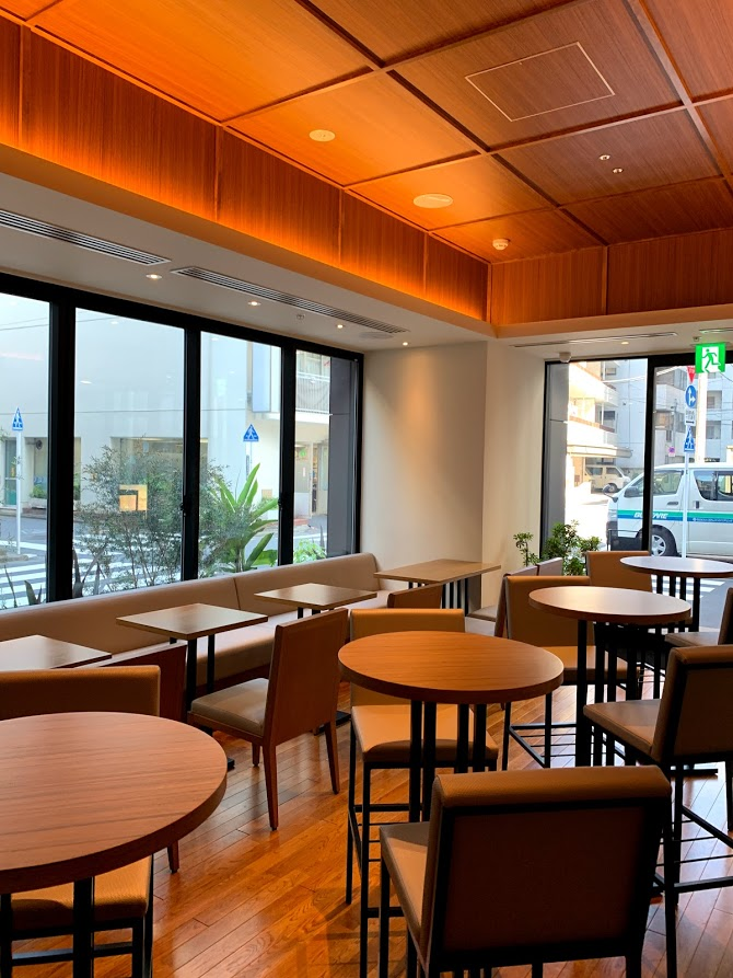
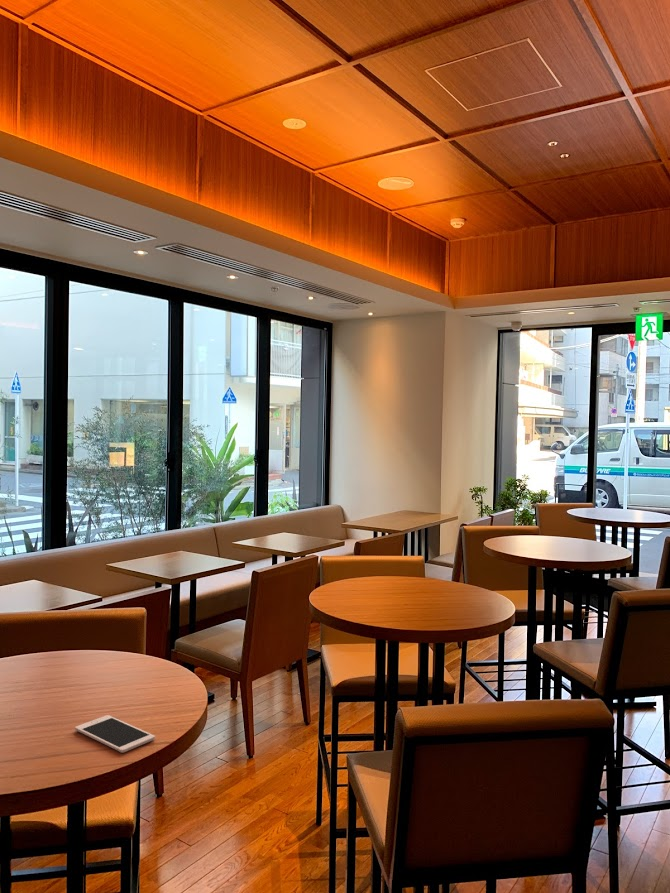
+ cell phone [74,714,156,754]
